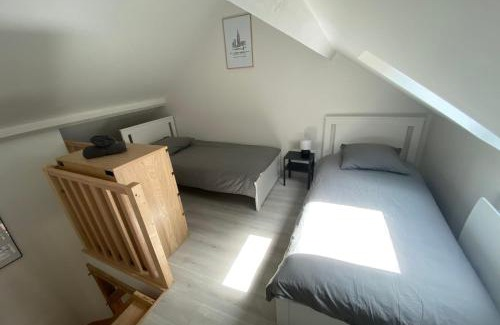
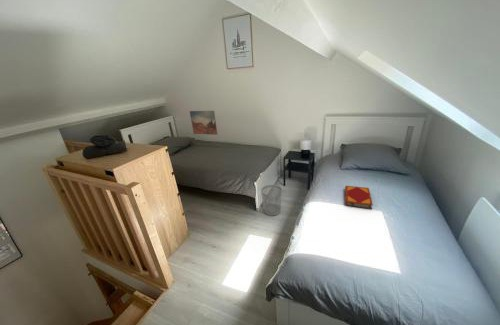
+ hardback book [344,185,374,210]
+ wall art [189,110,219,136]
+ wastebasket [260,184,283,217]
